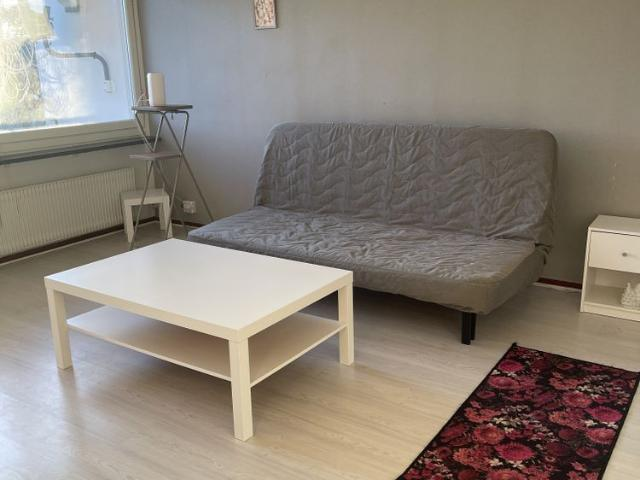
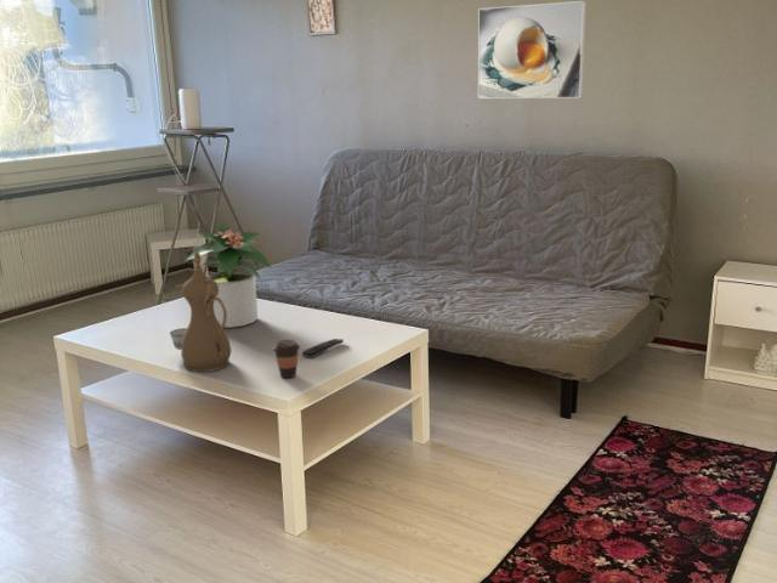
+ teapot [169,253,233,373]
+ remote control [301,338,345,360]
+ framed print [477,0,588,100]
+ potted plant [185,223,272,329]
+ coffee cup [272,339,301,379]
